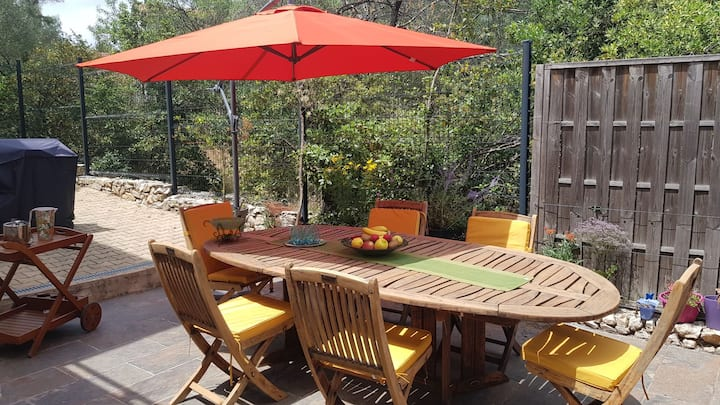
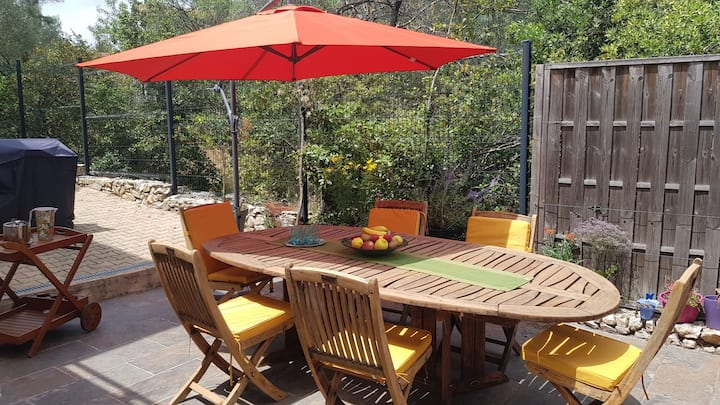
- decorative bowl [202,216,252,243]
